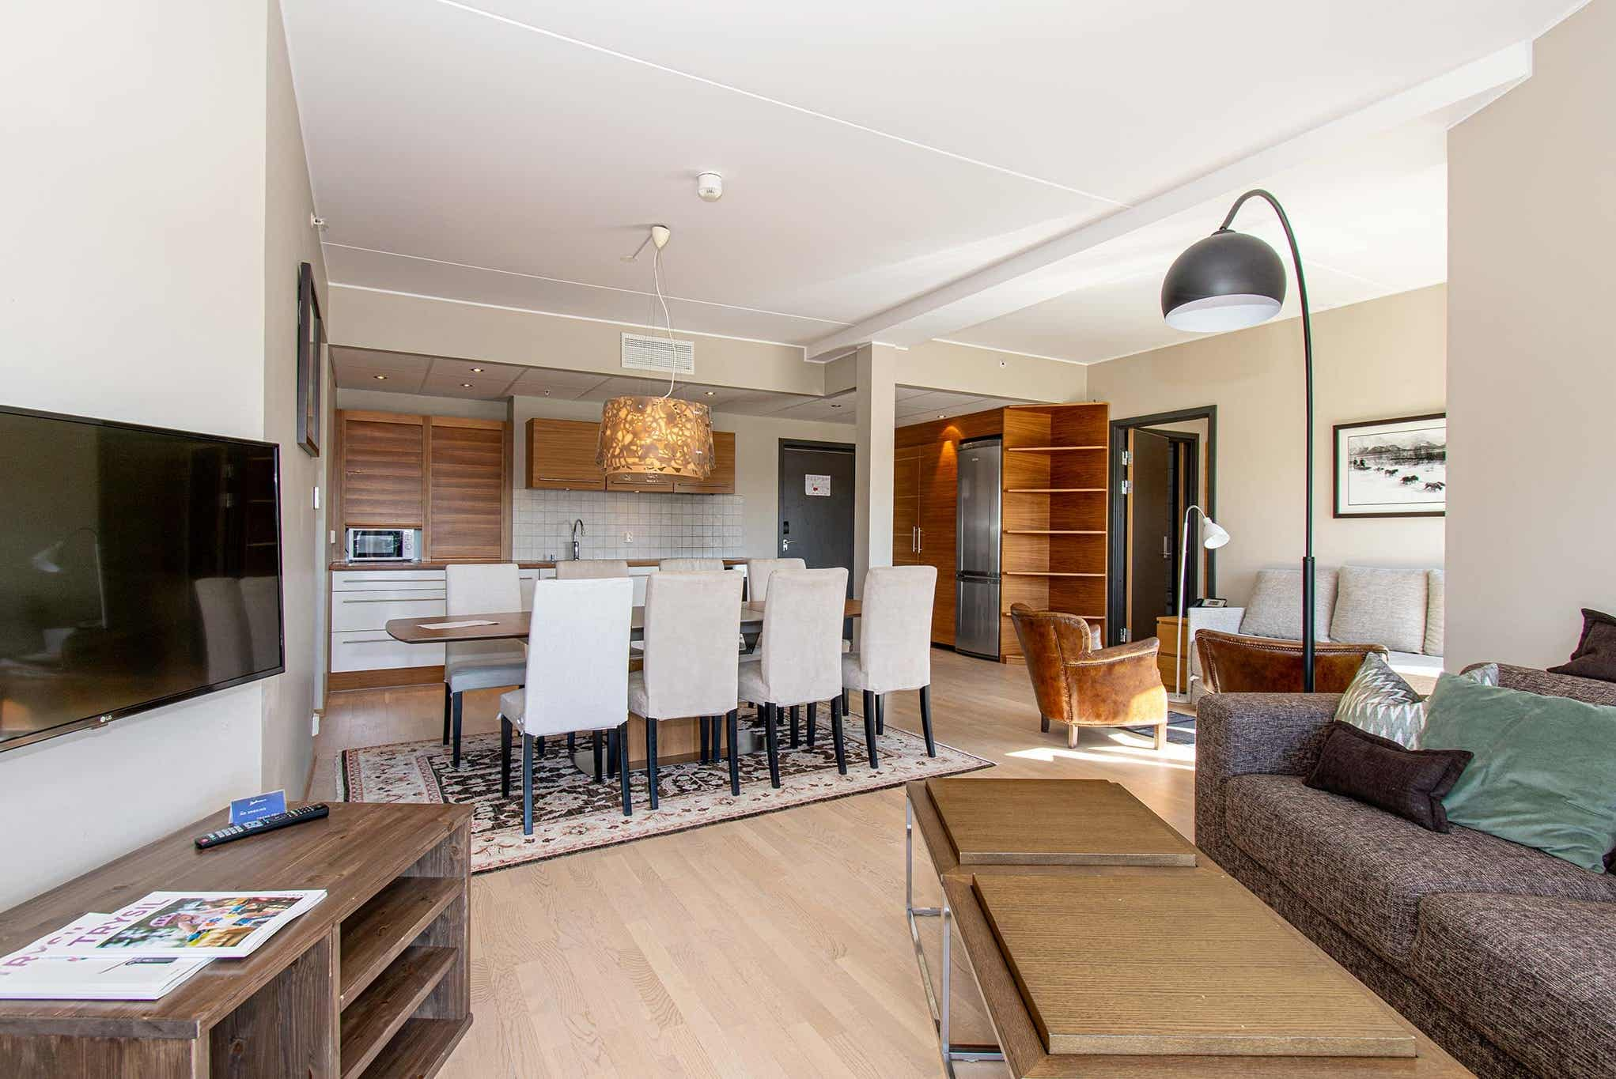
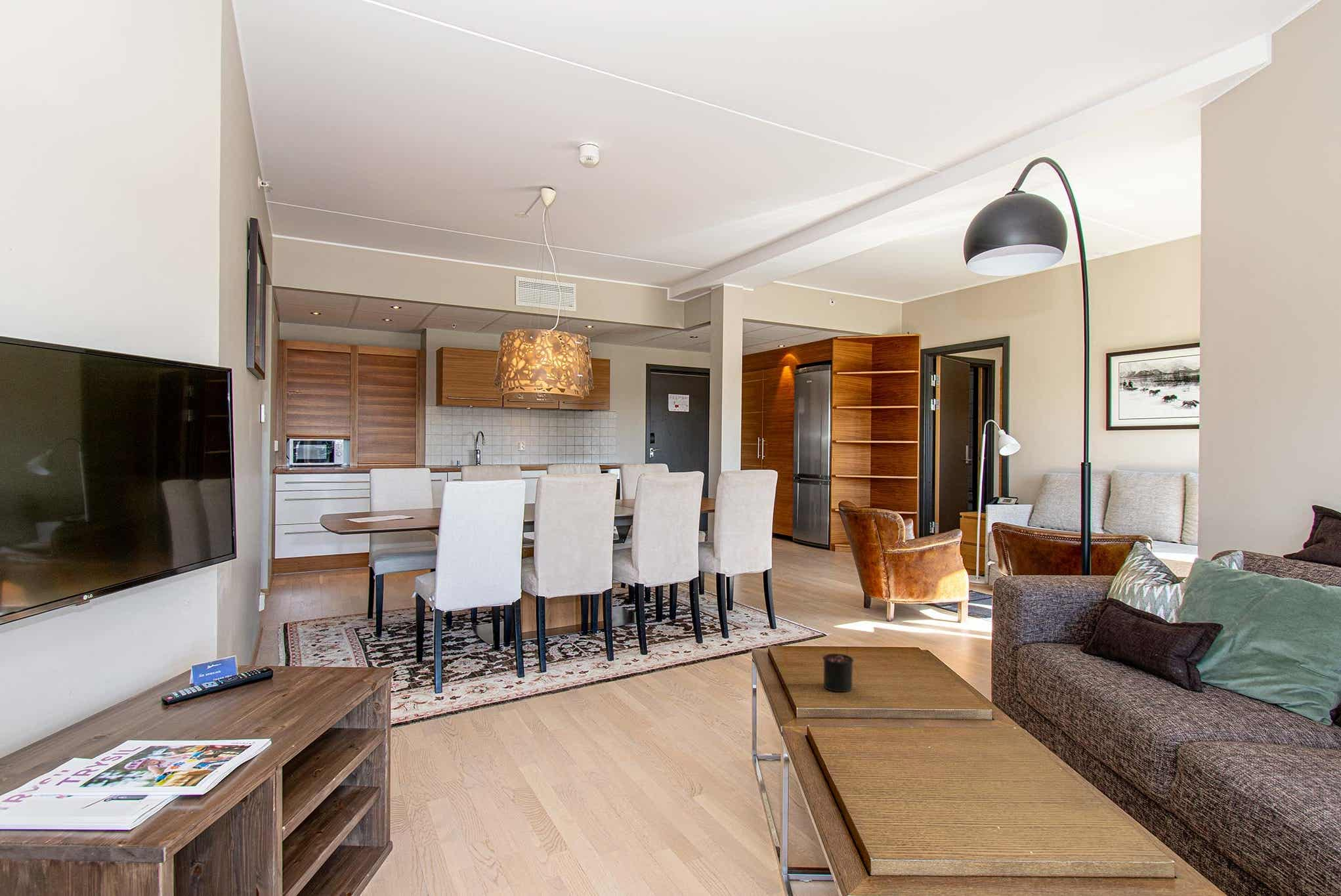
+ candle [822,646,855,693]
